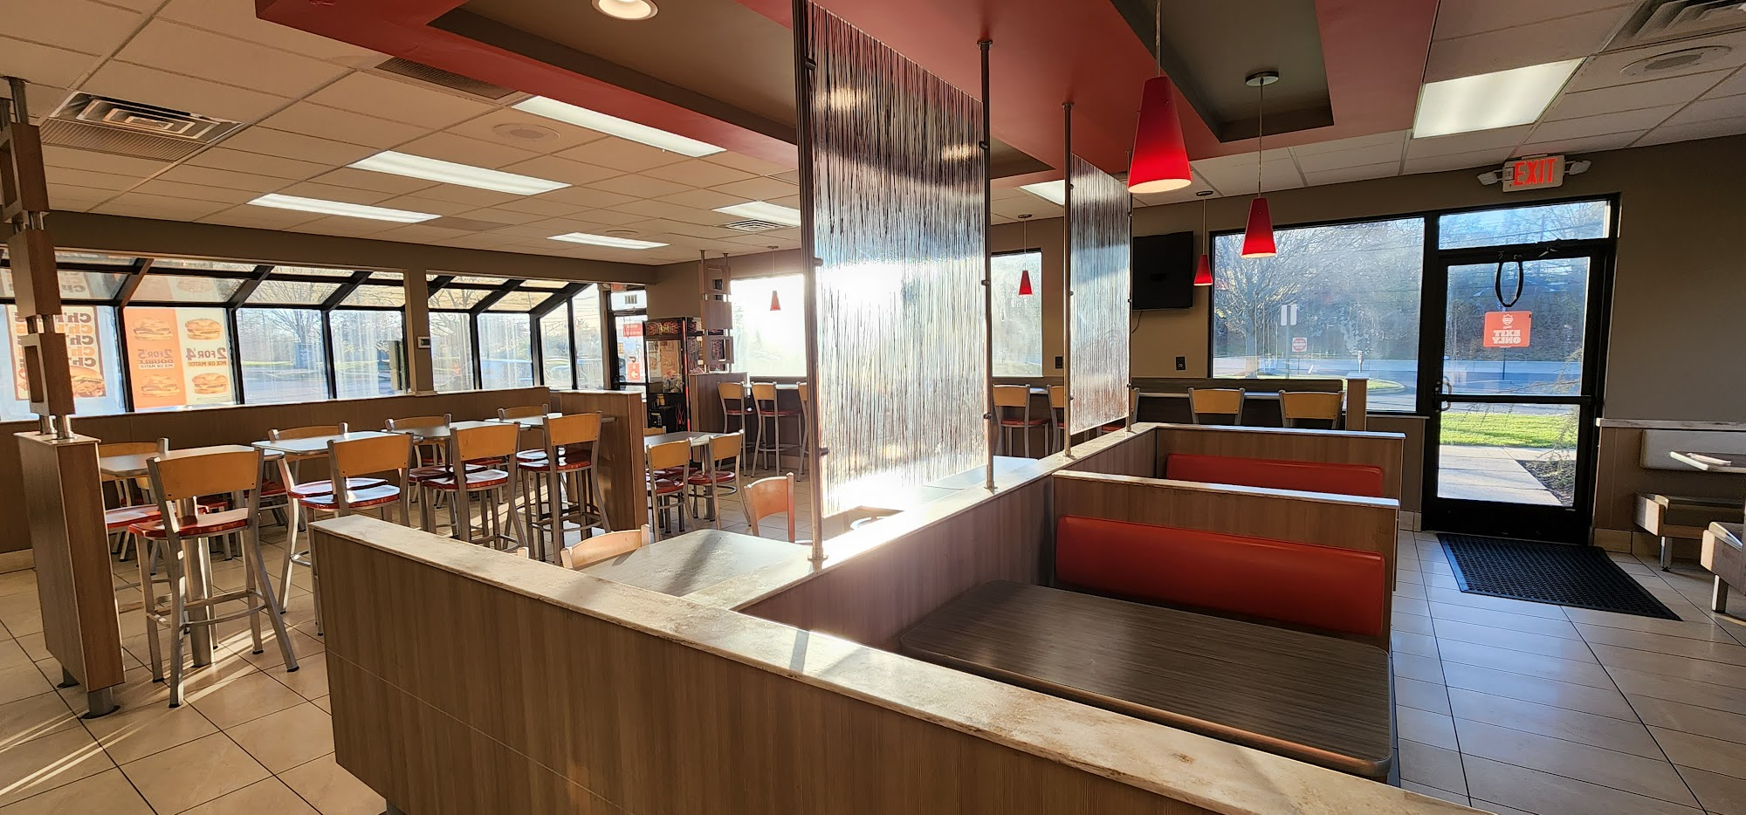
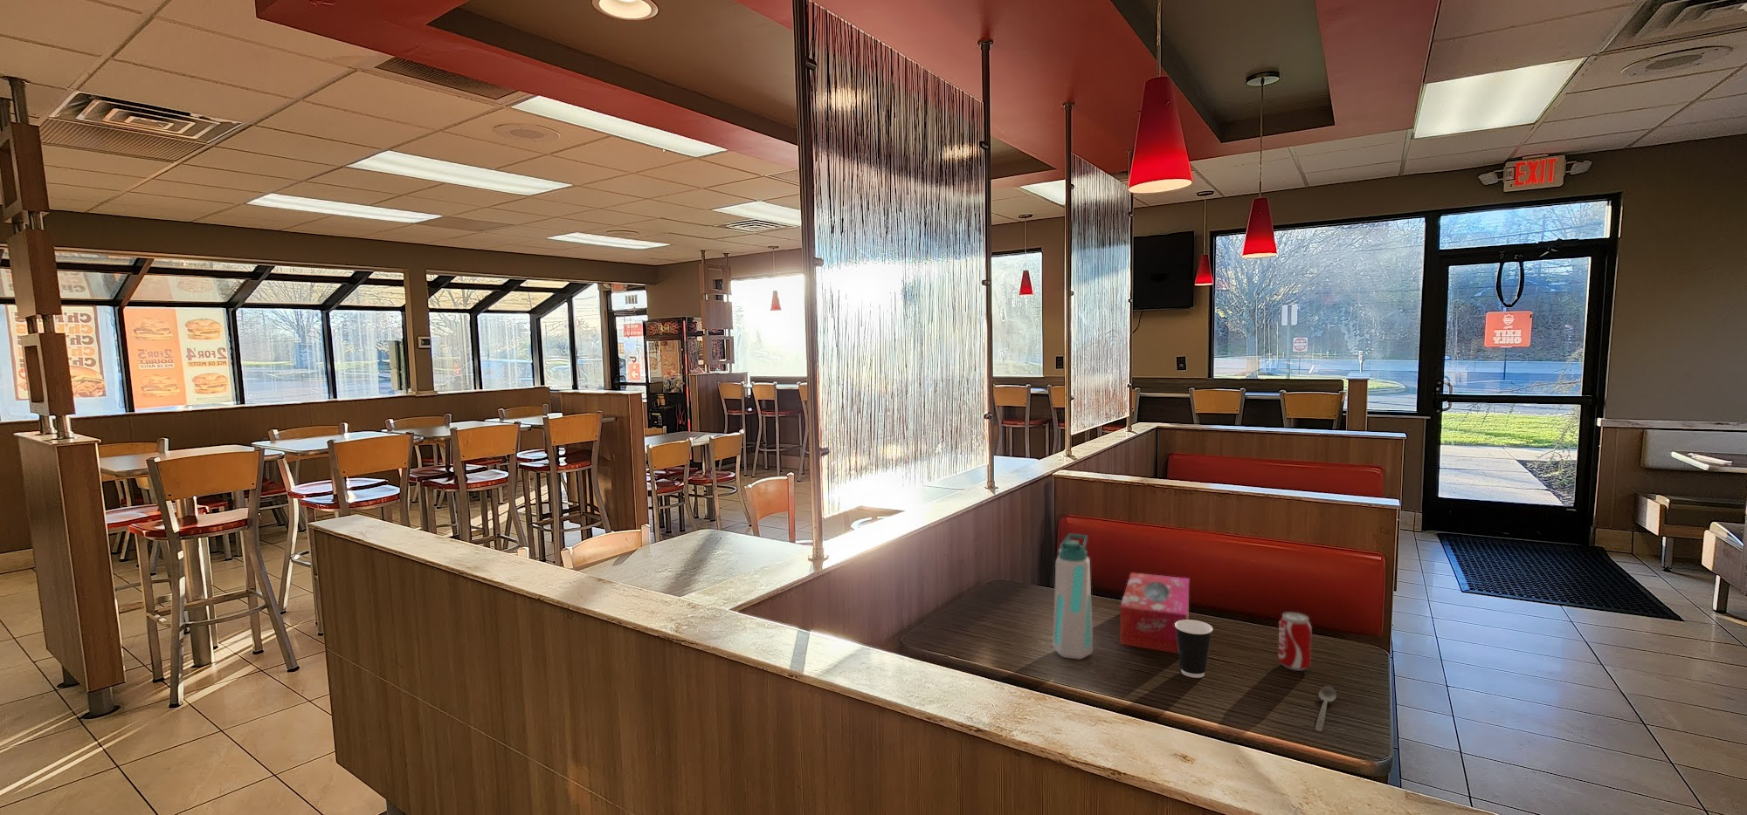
+ dixie cup [1174,619,1213,679]
+ spoon [1314,685,1337,733]
+ beverage can [1277,611,1312,671]
+ water bottle [1052,533,1094,660]
+ tissue box [1119,571,1190,655]
